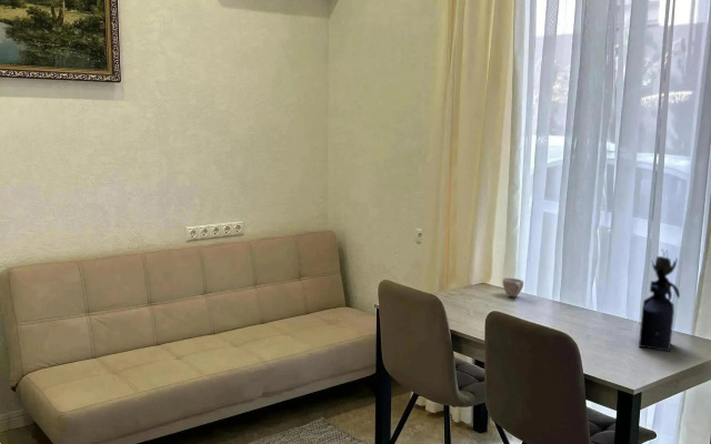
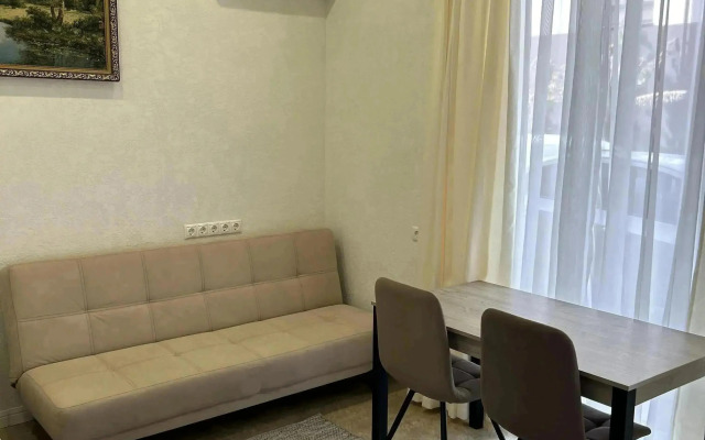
- vase [638,248,681,353]
- cup [501,276,524,297]
